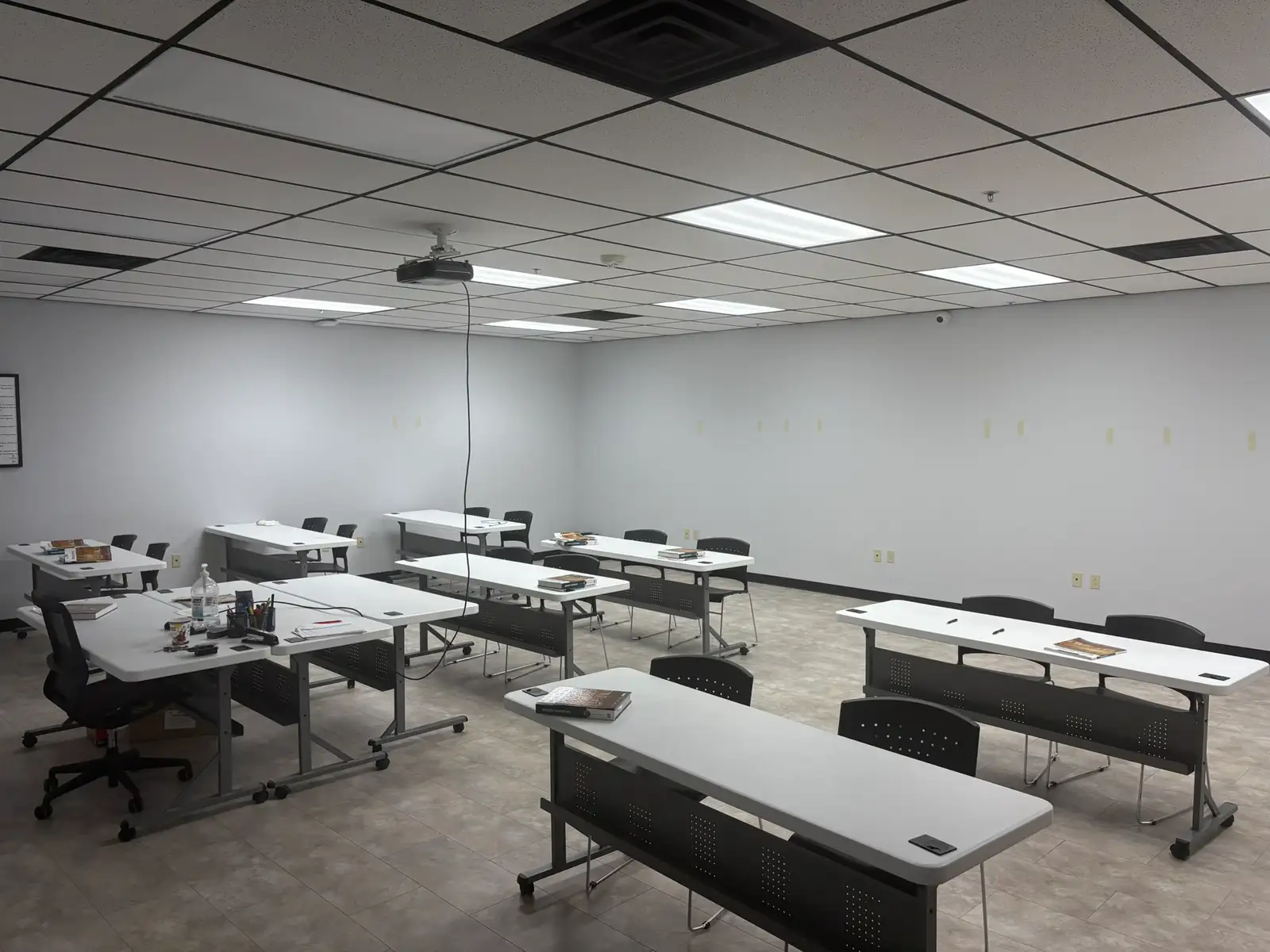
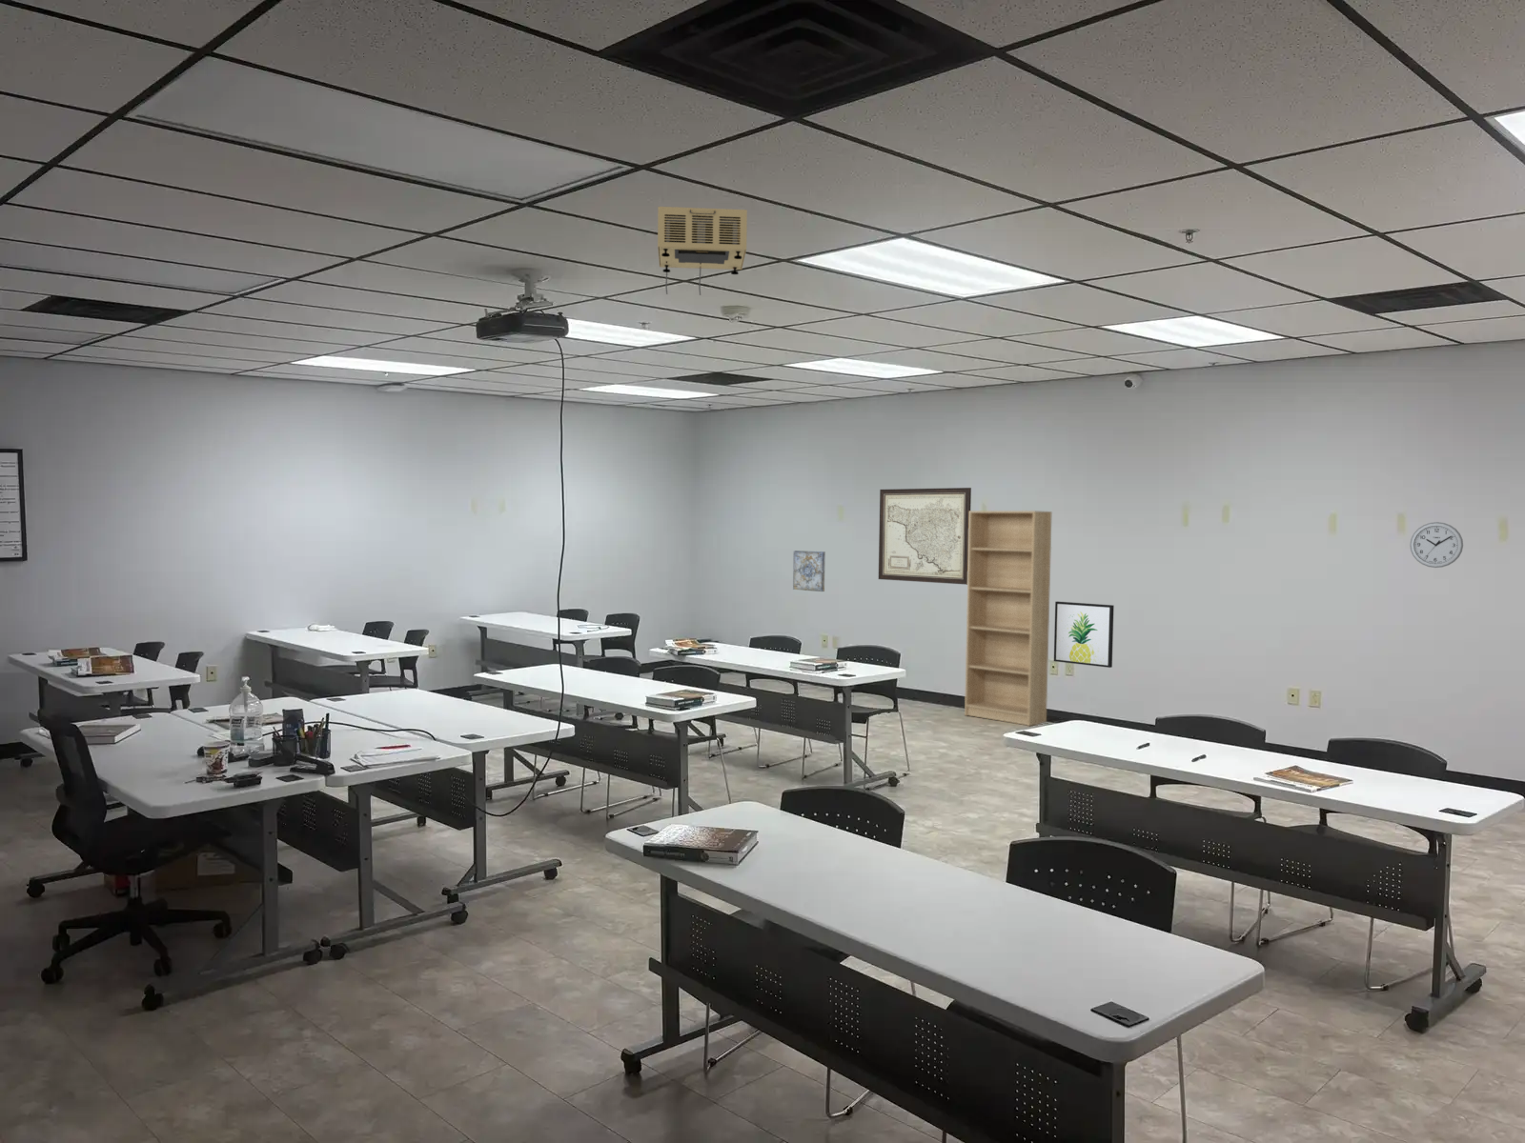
+ bookshelf [963,509,1053,726]
+ wall art [878,486,973,586]
+ wall art [1053,600,1116,669]
+ wall art [793,550,826,592]
+ projector [657,205,748,297]
+ wall clock [1409,521,1464,569]
